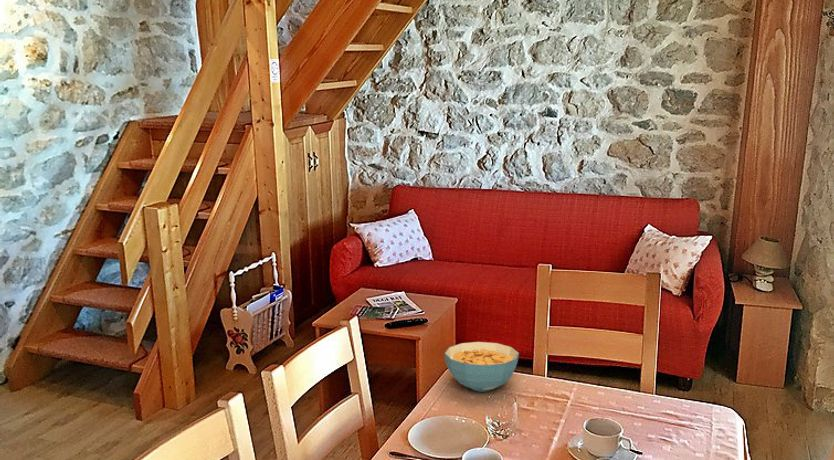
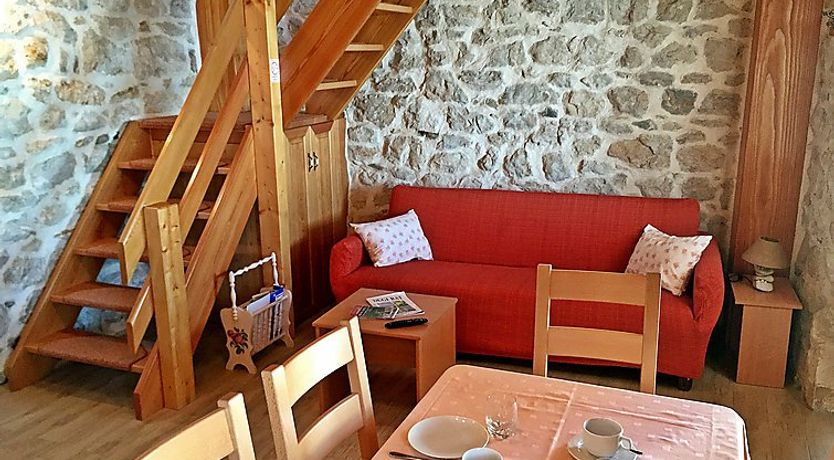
- cereal bowl [444,341,520,393]
